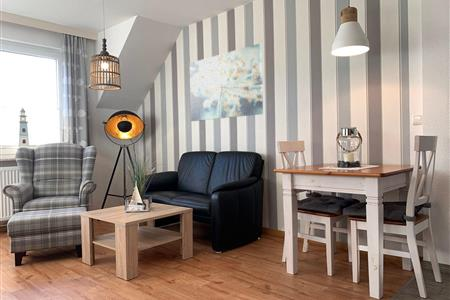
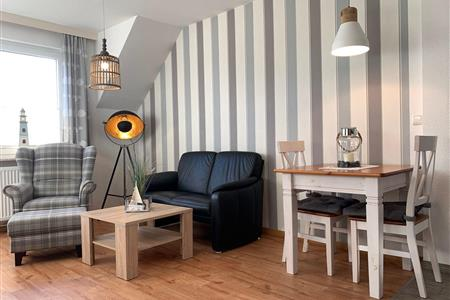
- wall art [189,43,264,122]
